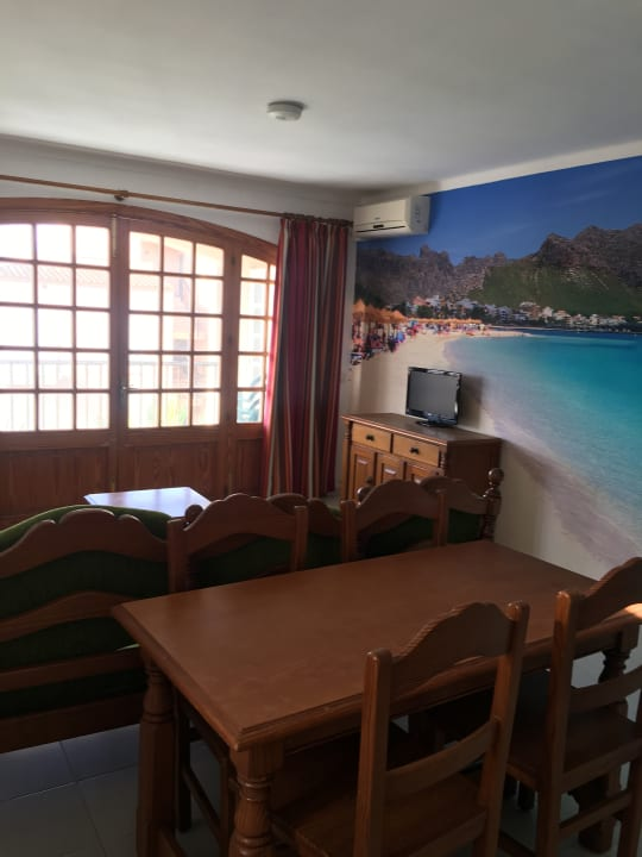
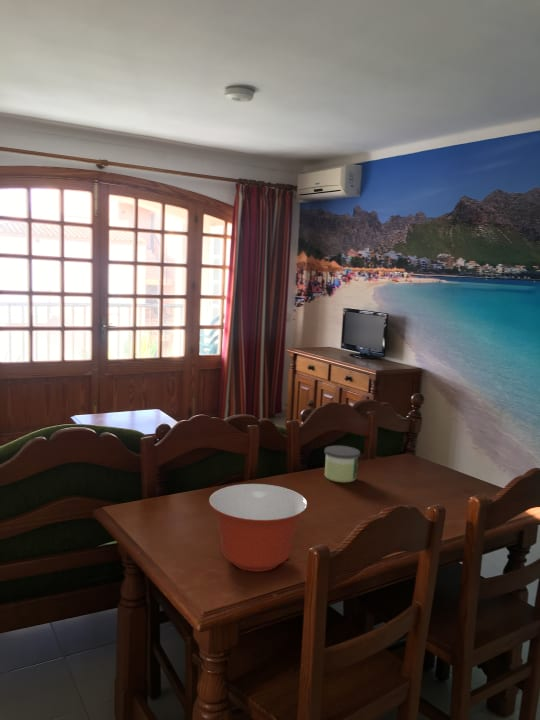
+ mixing bowl [208,483,309,573]
+ candle [324,445,361,483]
